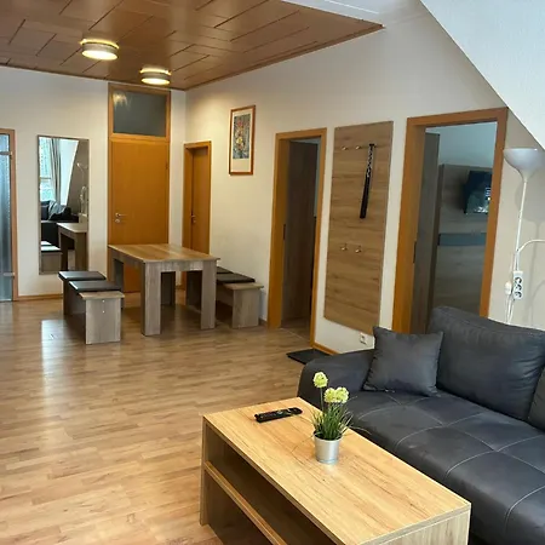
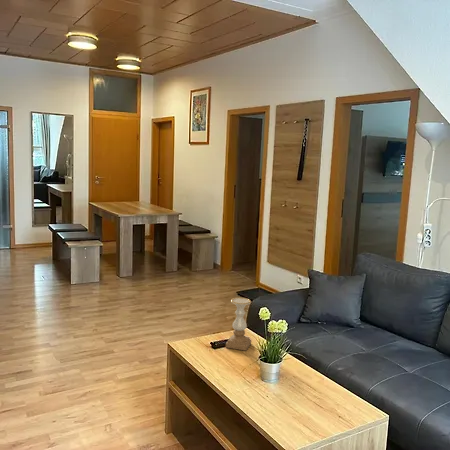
+ candle holder [225,297,252,352]
